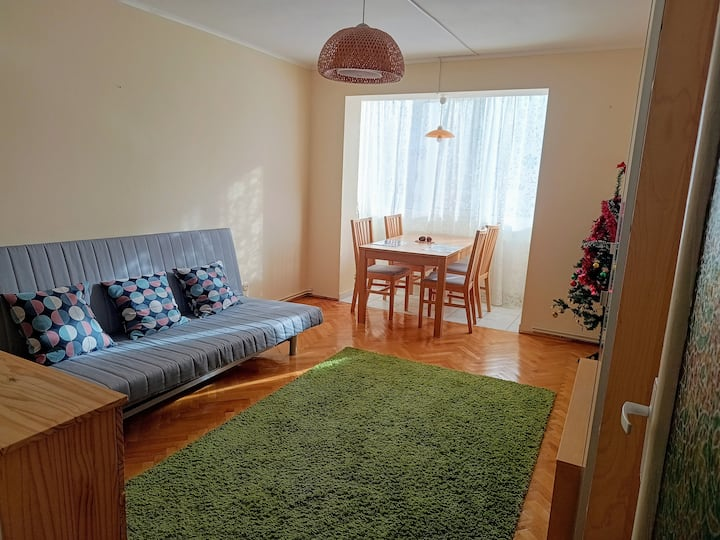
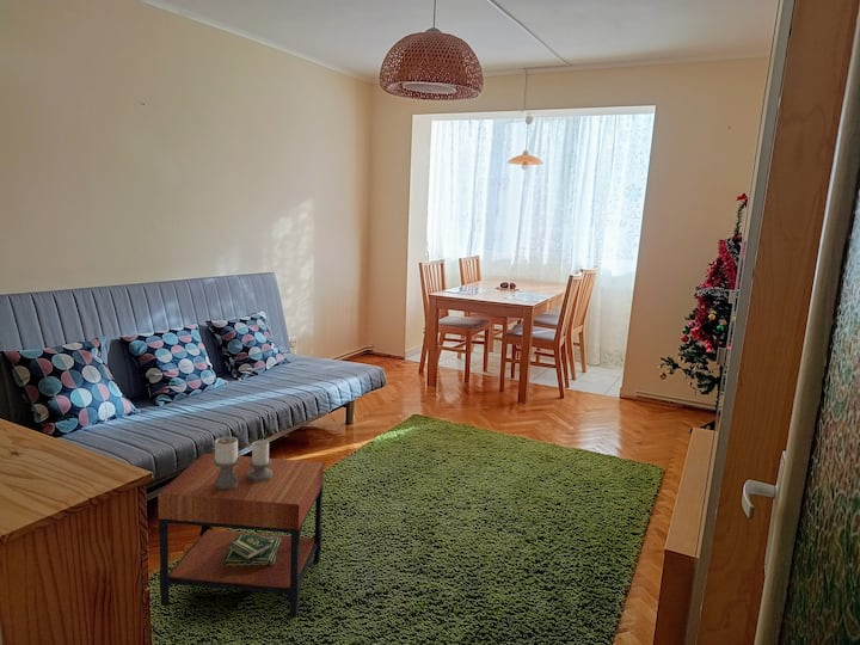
+ side table [156,436,325,618]
